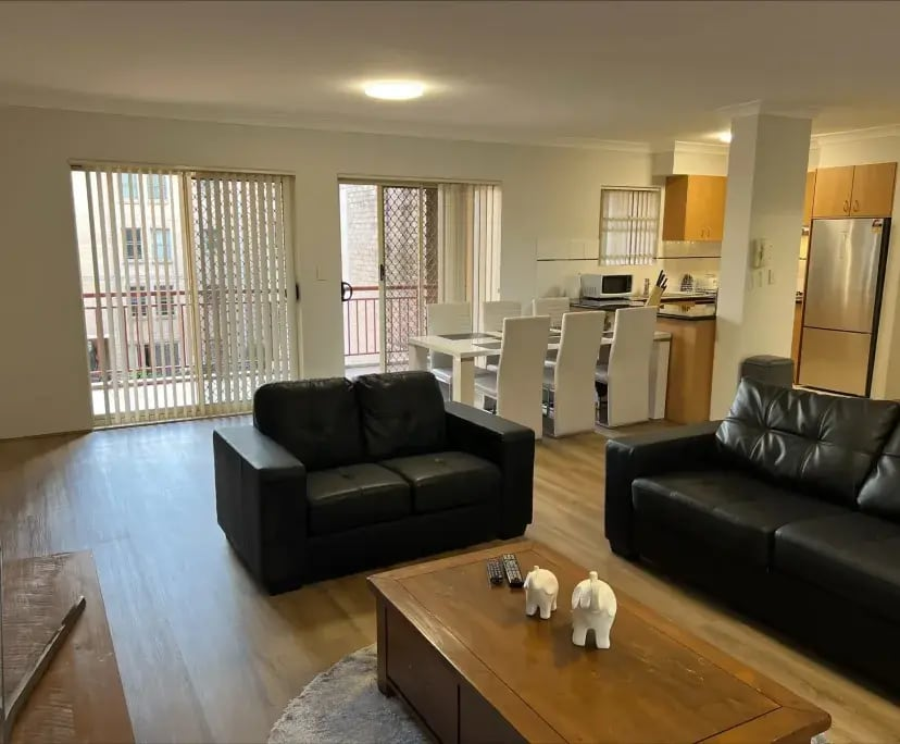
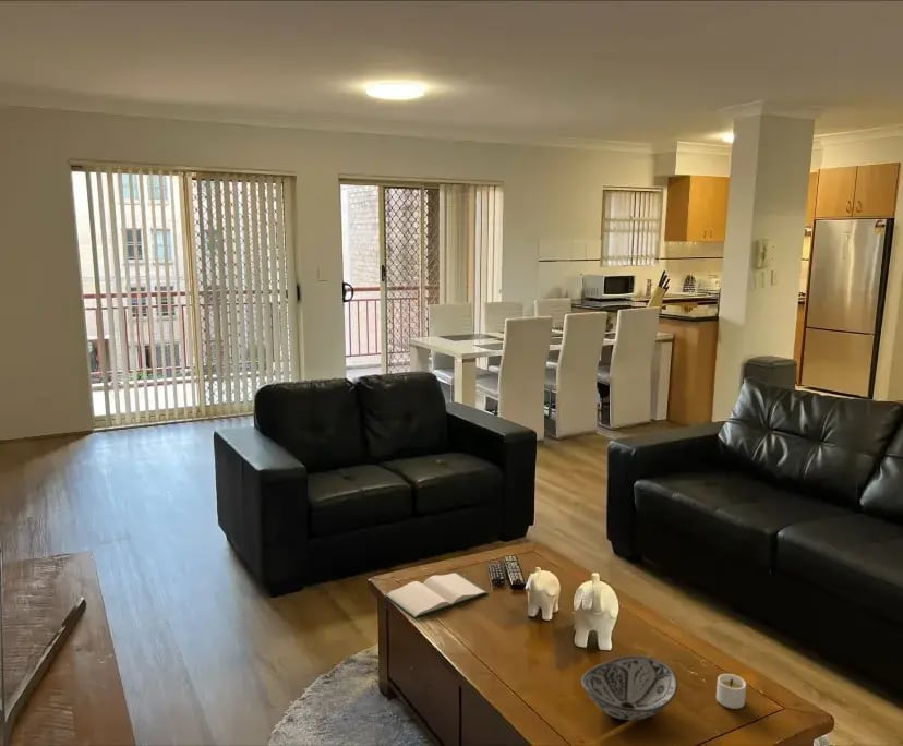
+ hardback book [384,571,489,621]
+ decorative bowl [580,654,678,721]
+ candle [715,673,747,710]
